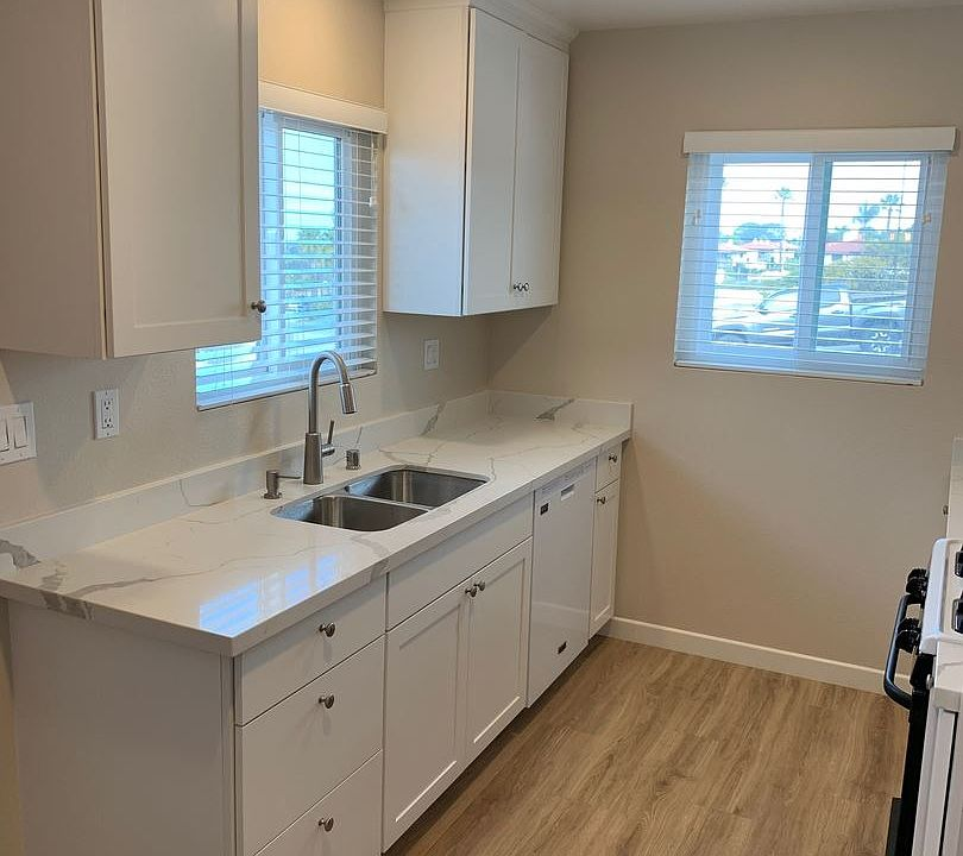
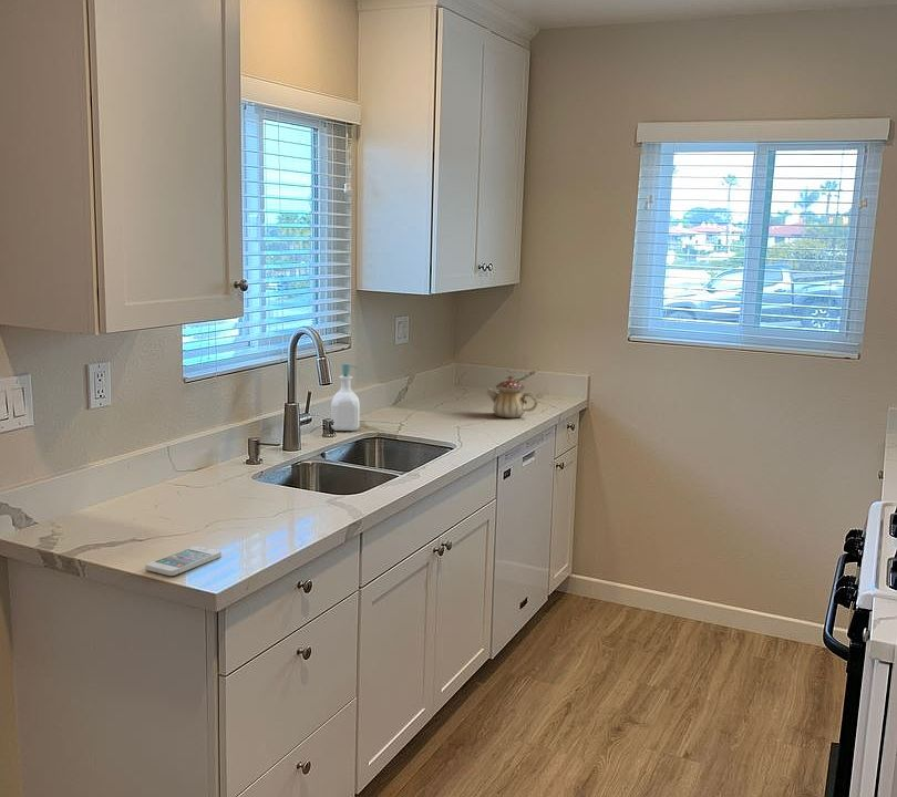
+ soap bottle [330,362,361,432]
+ teapot [485,375,538,418]
+ smartphone [144,545,223,577]
